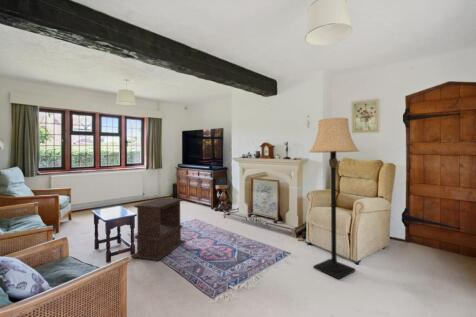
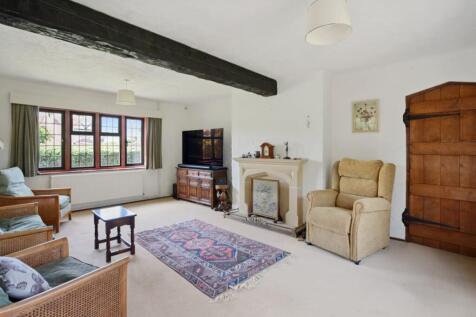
- lamp [308,117,361,280]
- side table [130,197,186,261]
